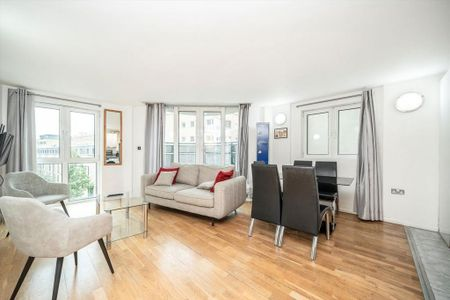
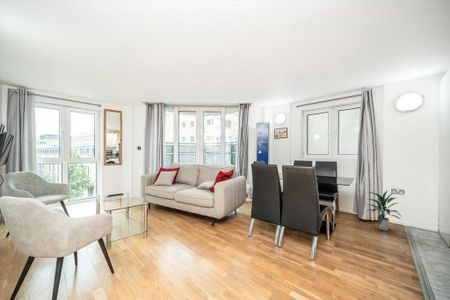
+ indoor plant [365,189,402,231]
